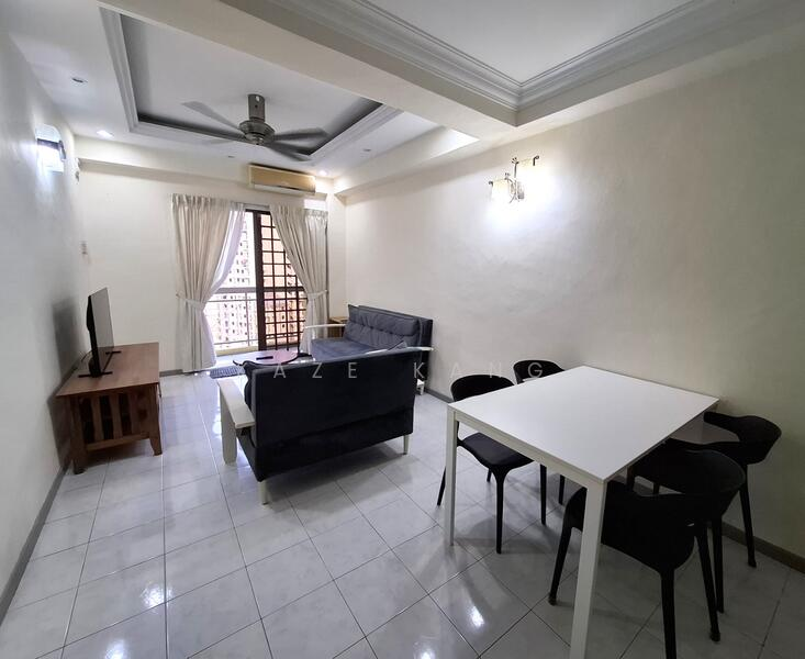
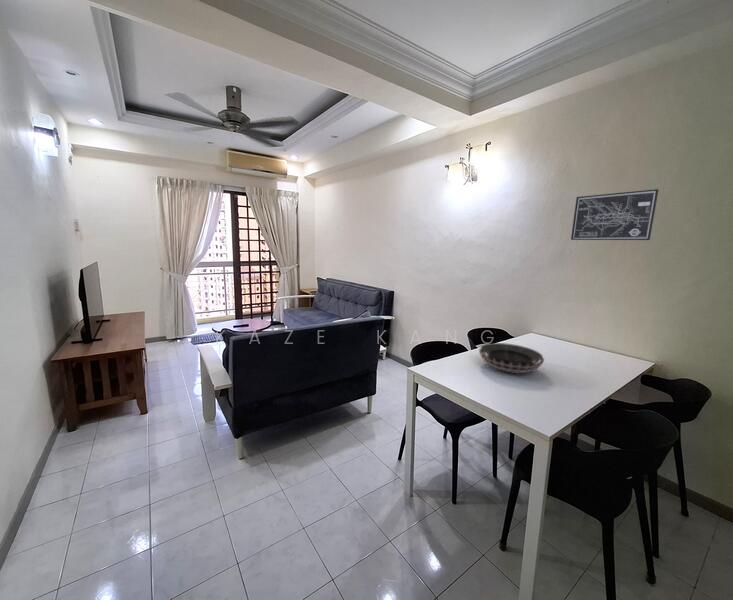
+ wall art [570,188,659,241]
+ decorative bowl [478,342,545,374]
